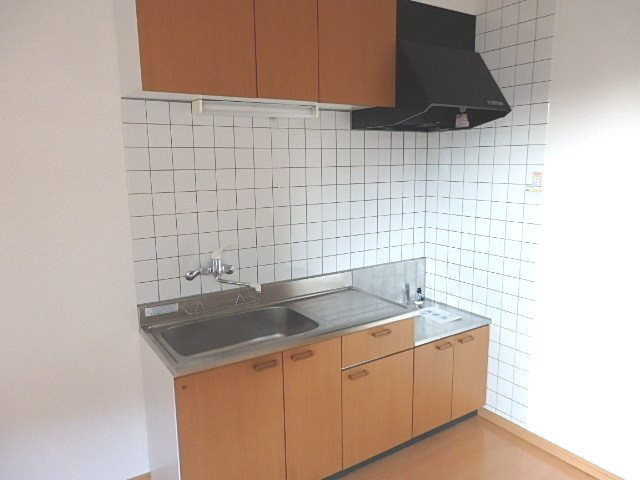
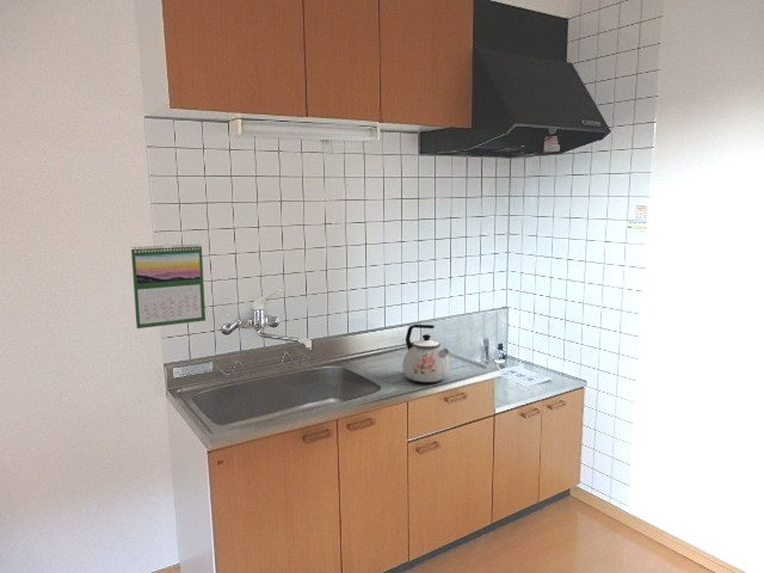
+ calendar [130,244,207,329]
+ kettle [401,324,451,383]
